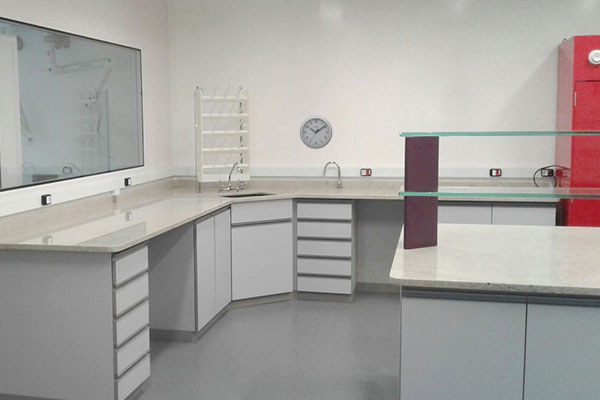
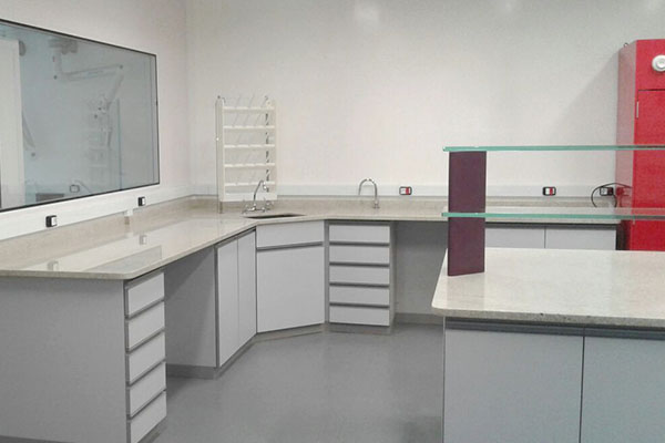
- wall clock [299,115,333,150]
